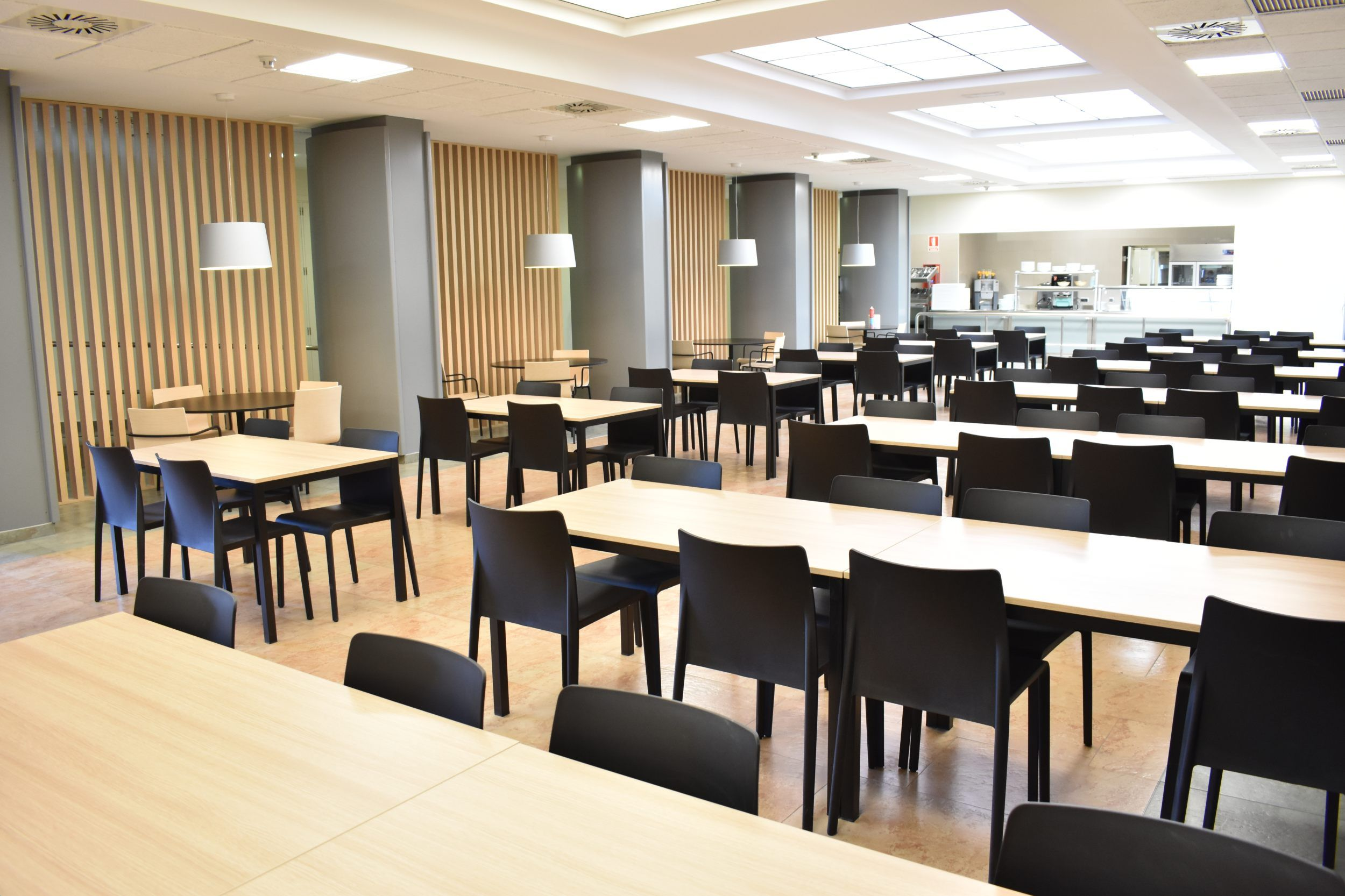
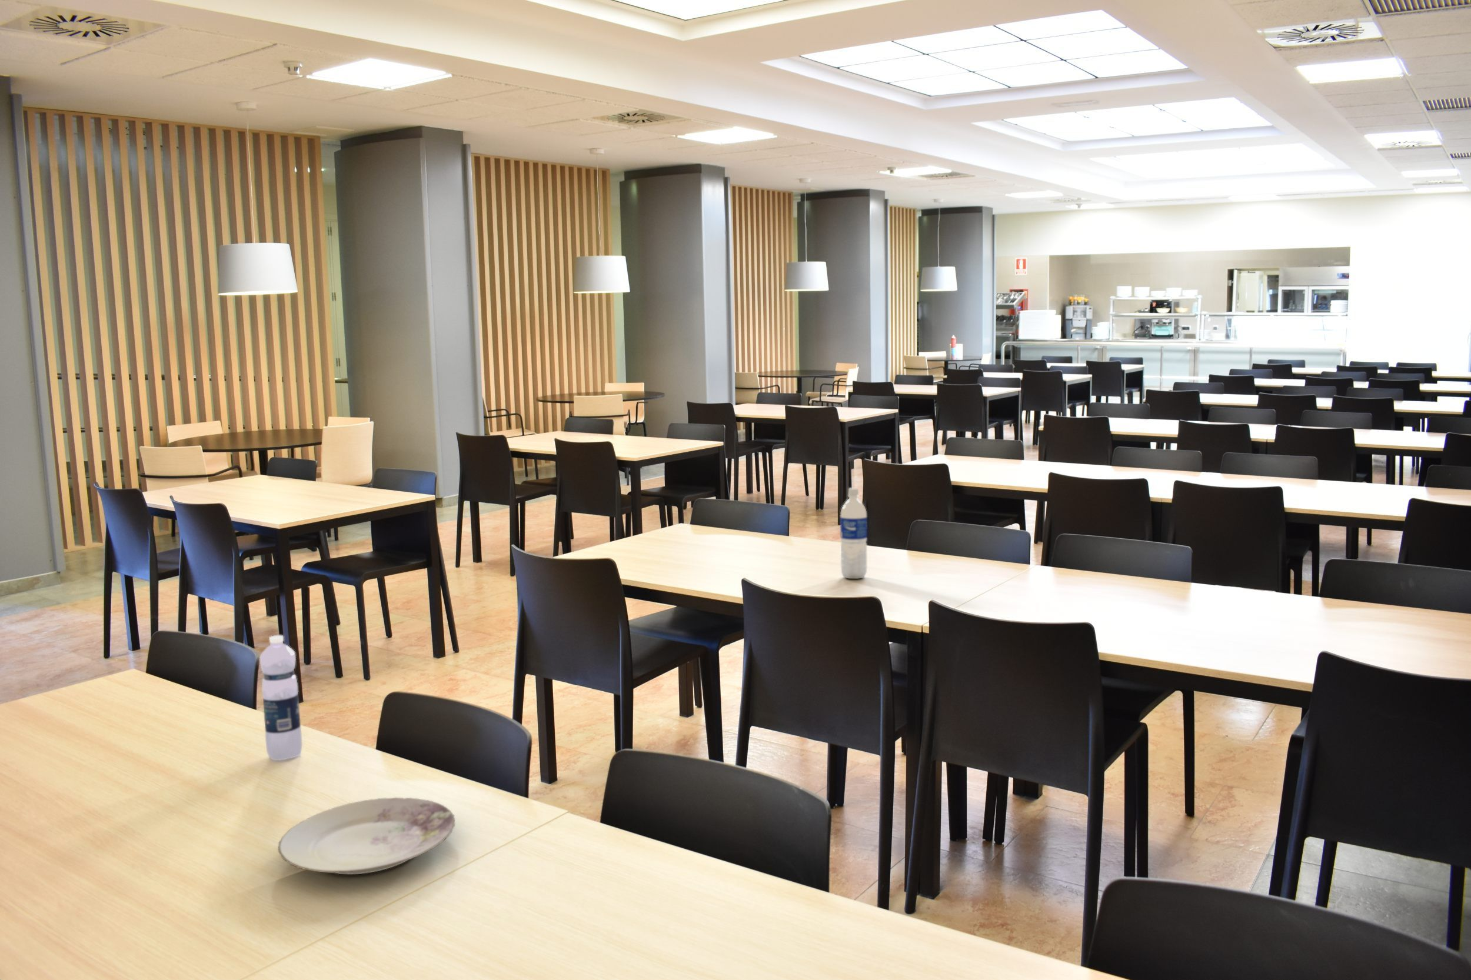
+ water bottle [259,634,303,761]
+ water bottle [840,488,867,580]
+ plate [277,797,456,875]
